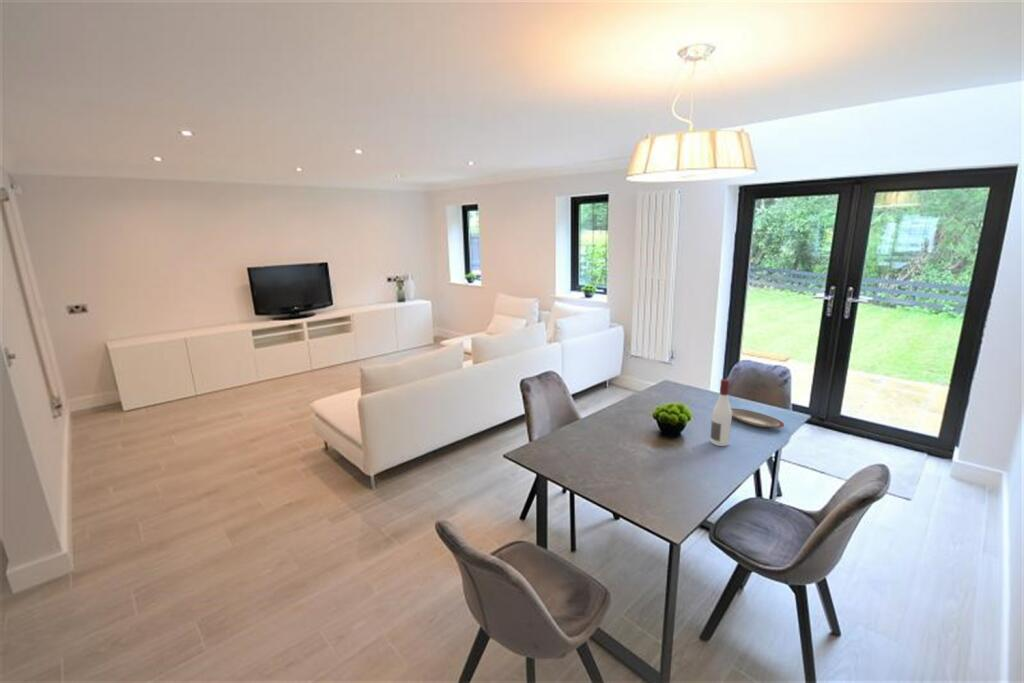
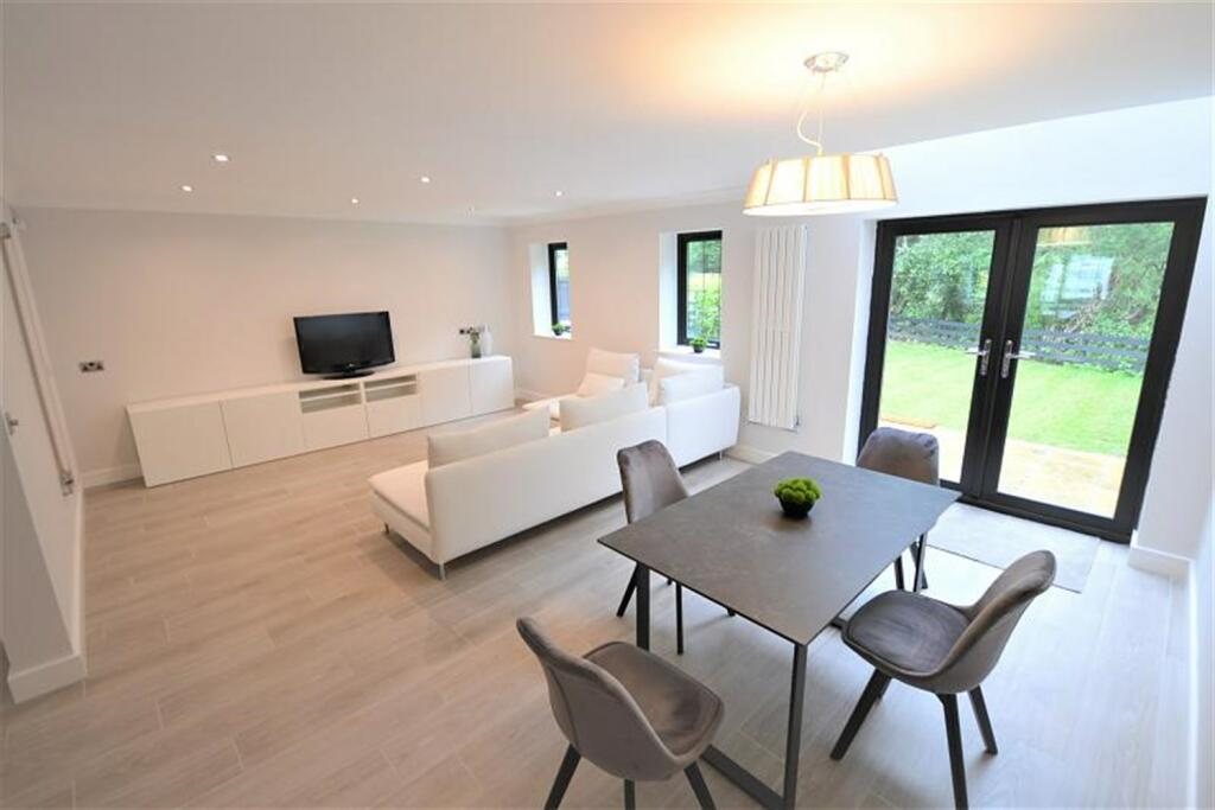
- alcohol [709,378,733,447]
- plate [731,407,785,429]
